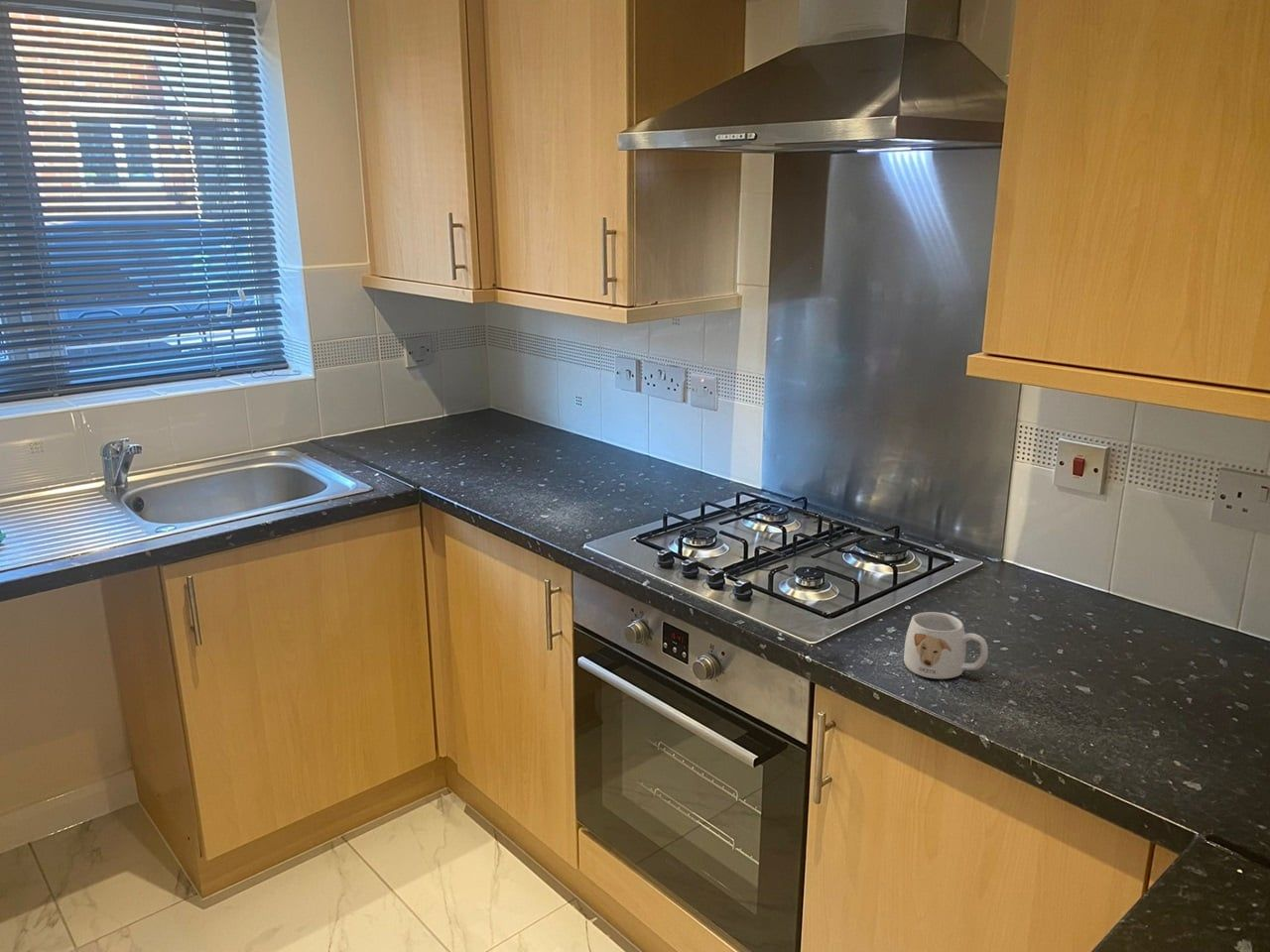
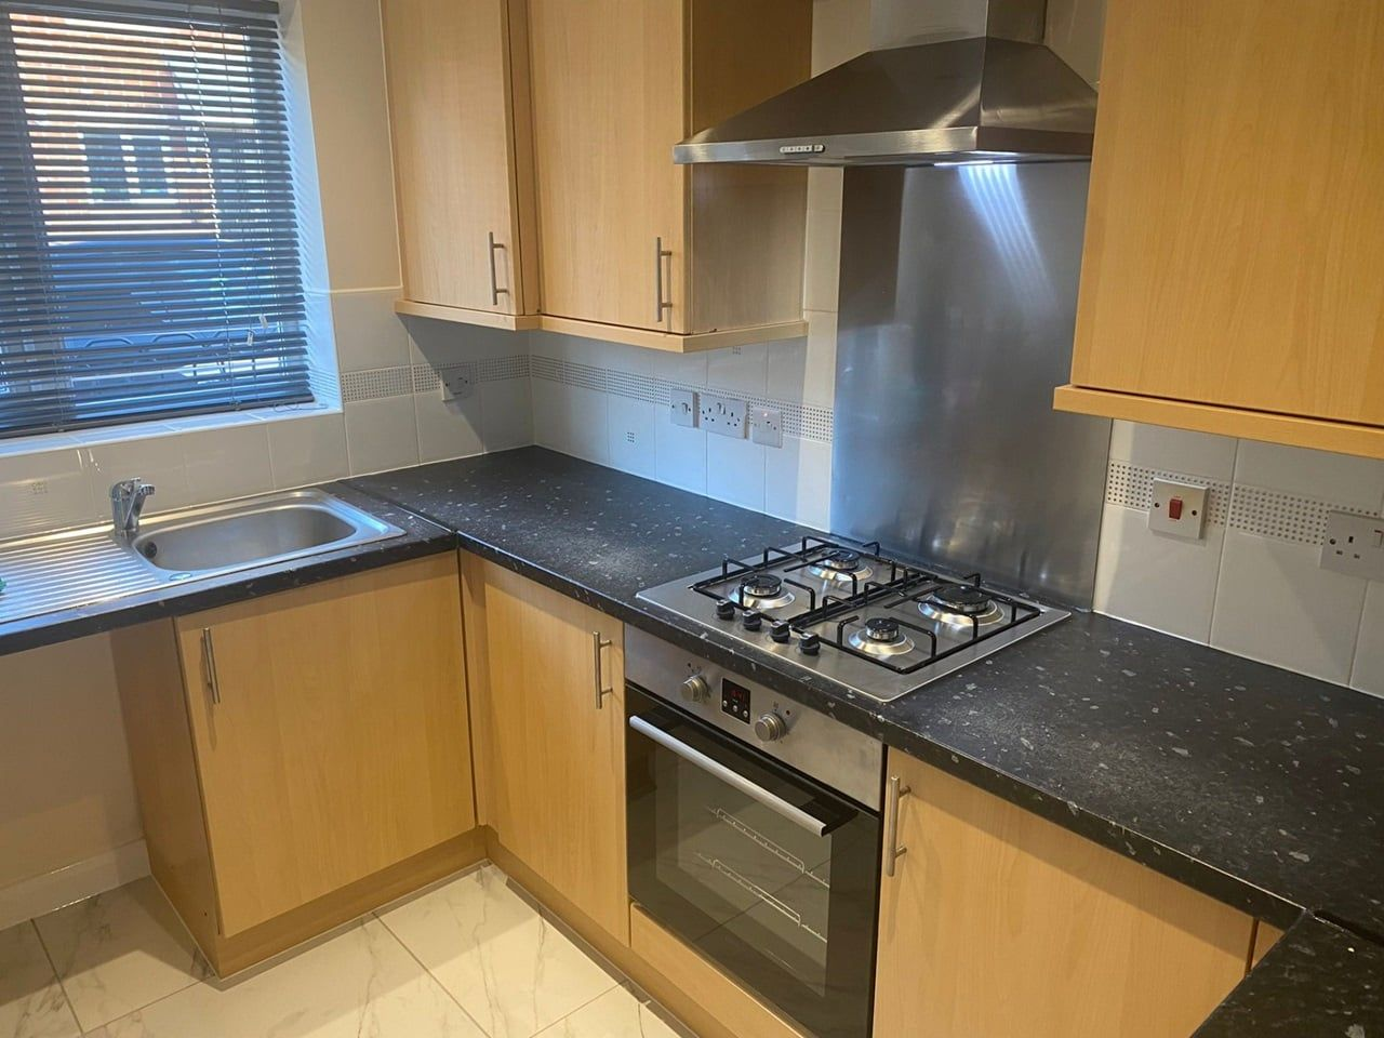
- mug [903,611,989,679]
